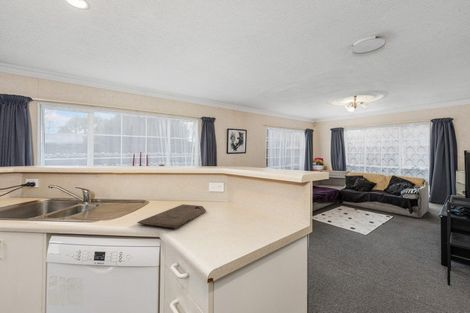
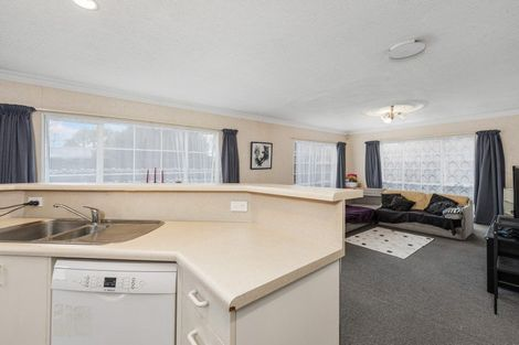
- cutting board [136,203,207,229]
